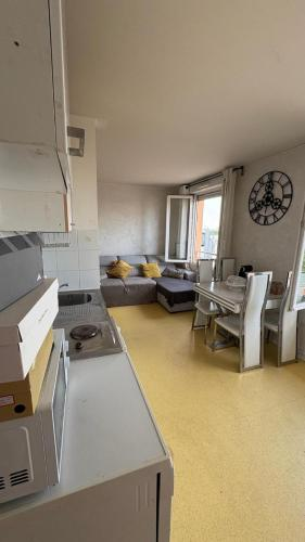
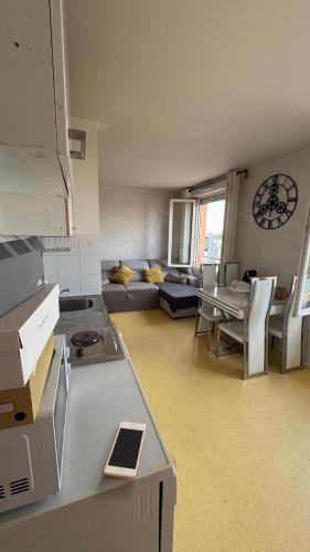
+ cell phone [103,421,148,480]
